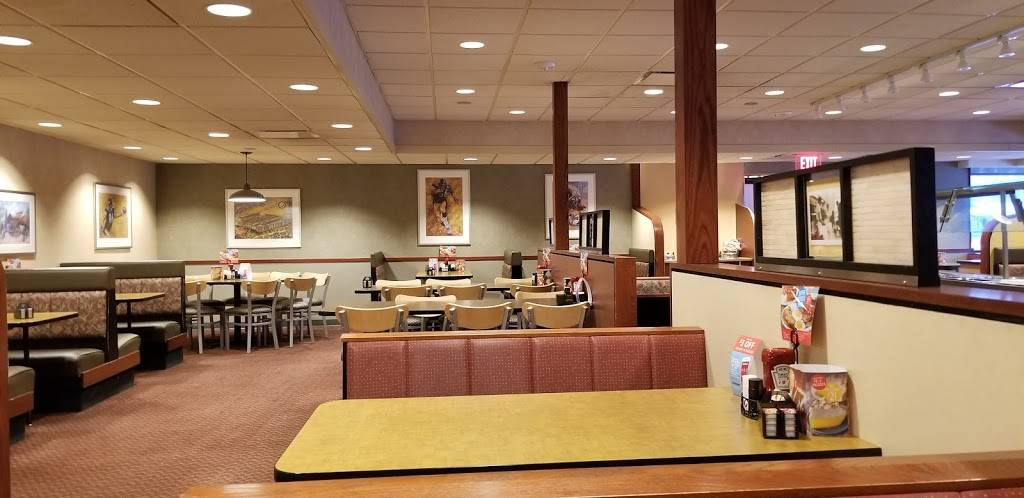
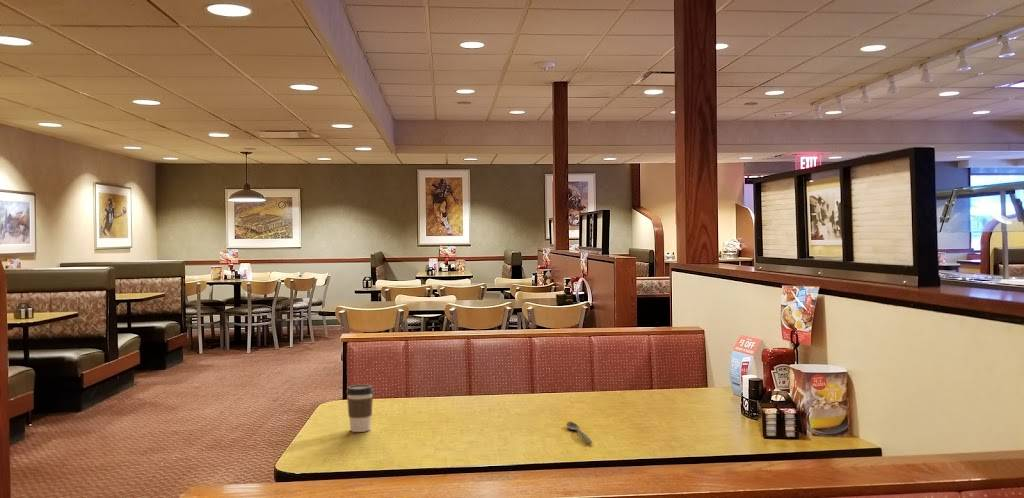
+ spoon [565,421,593,444]
+ coffee cup [345,384,375,433]
